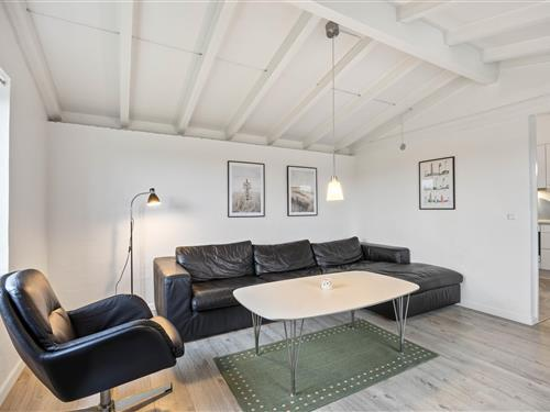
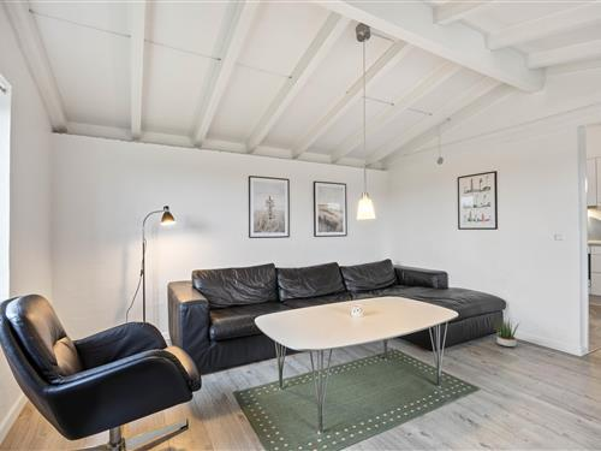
+ potted plant [492,318,520,348]
